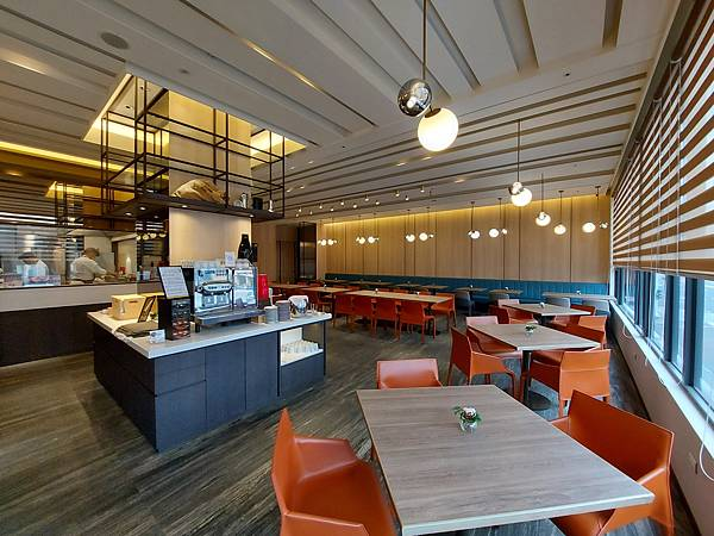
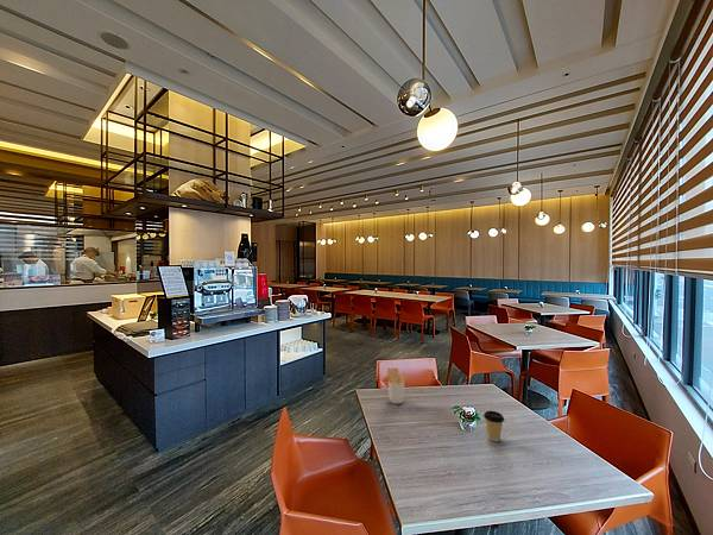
+ coffee cup [482,410,505,442]
+ utensil holder [386,366,408,405]
